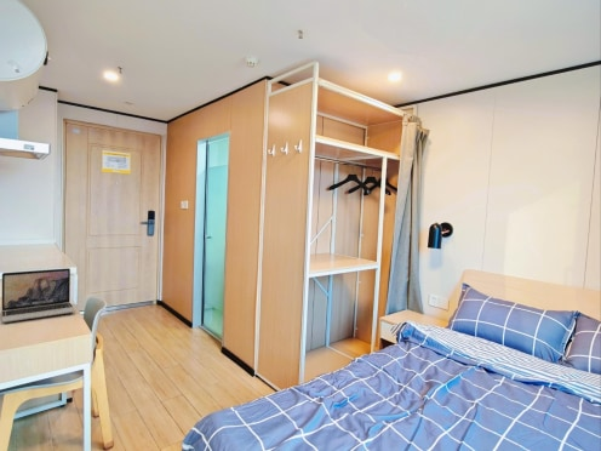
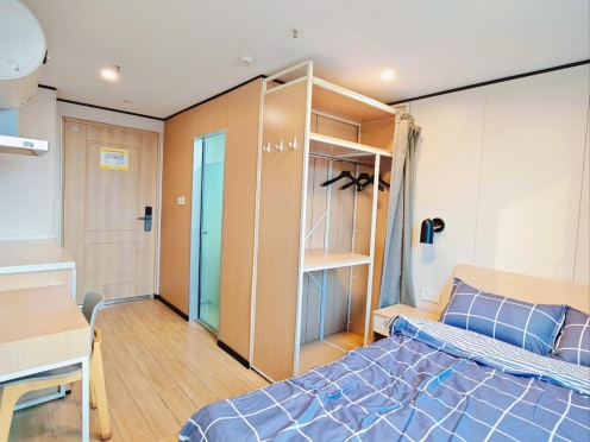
- laptop [1,267,76,324]
